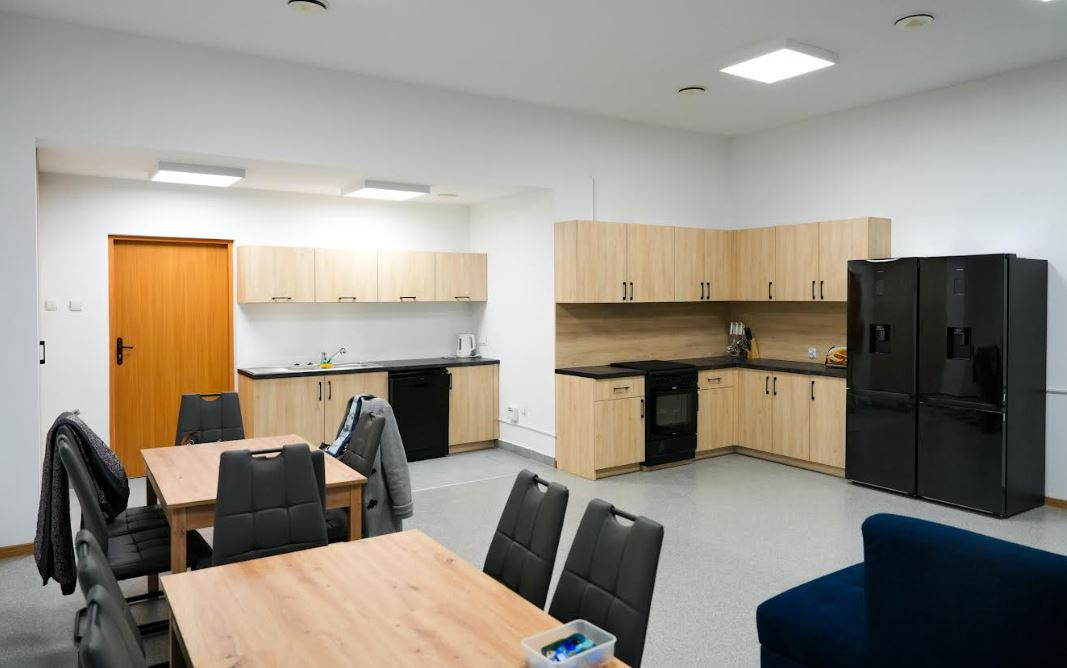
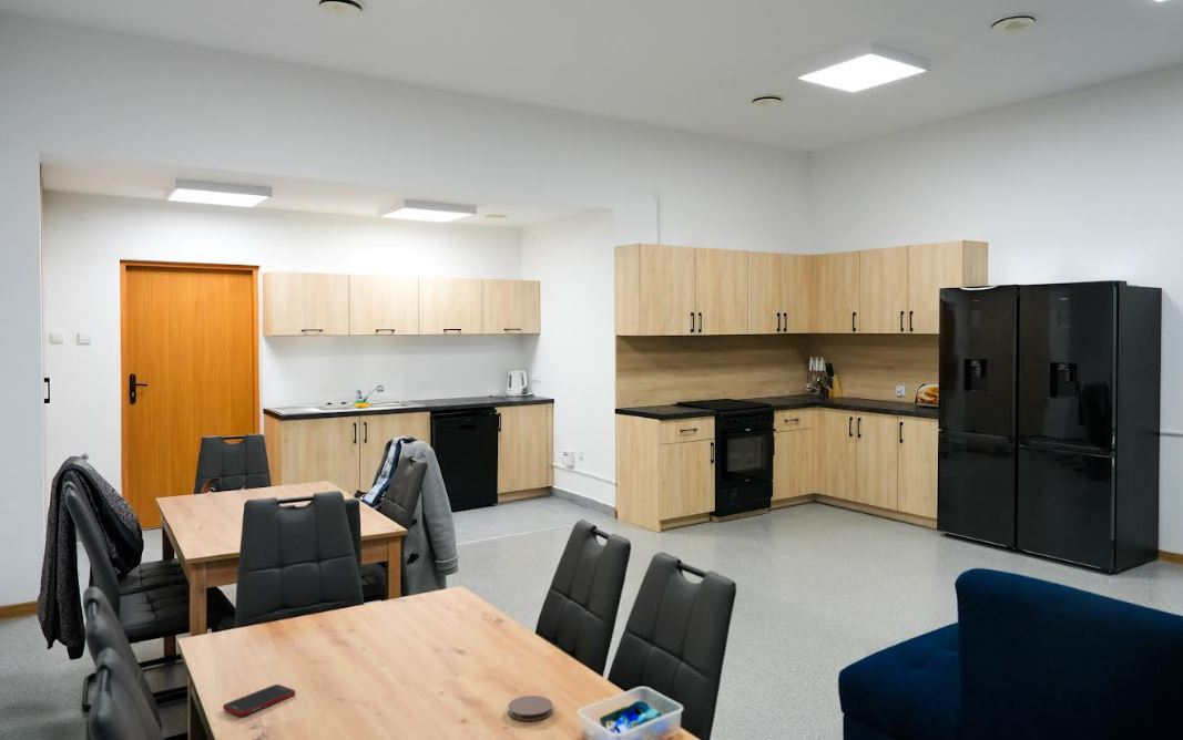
+ cell phone [222,684,296,717]
+ coaster [508,695,553,722]
